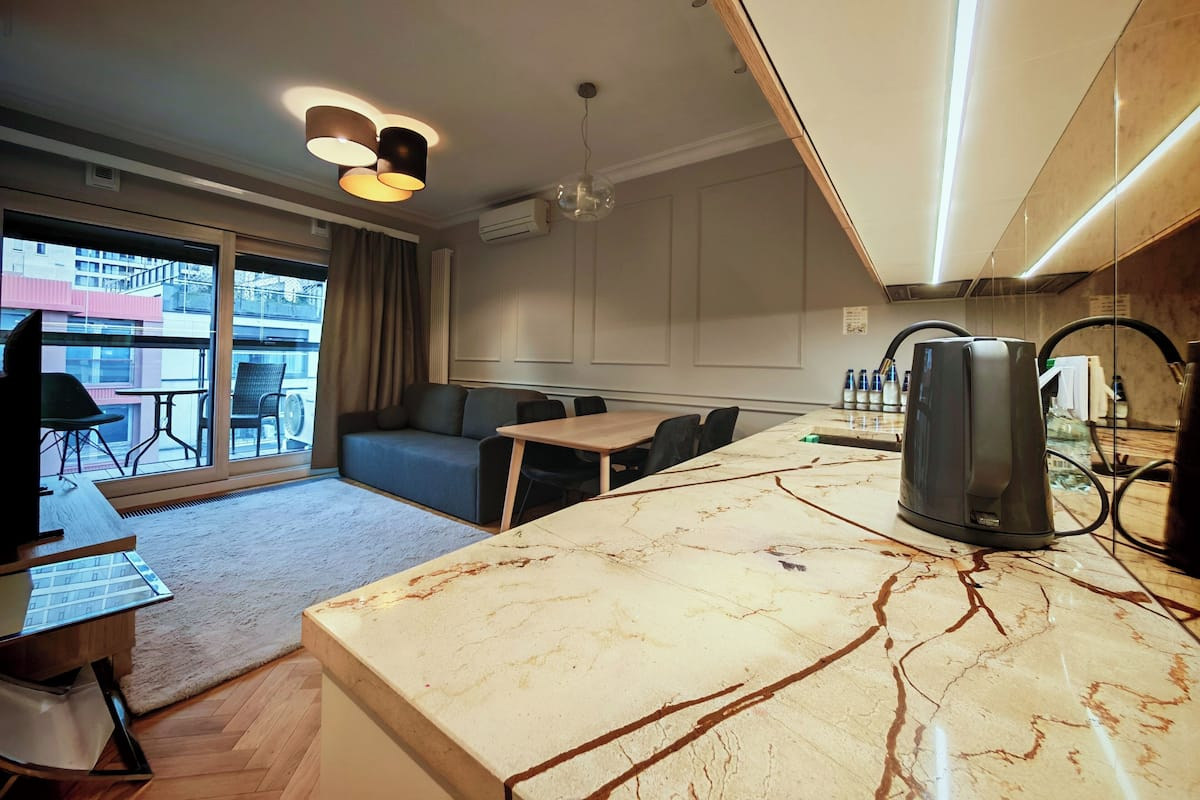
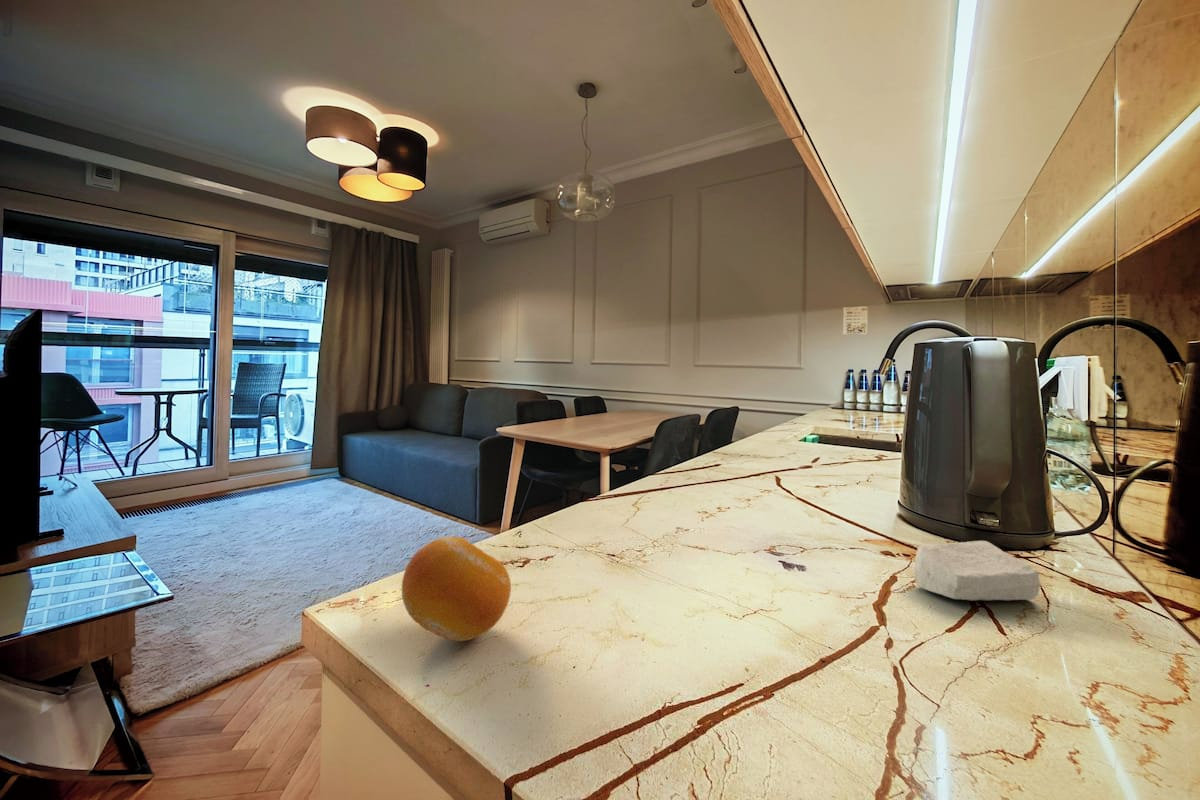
+ fruit [401,535,512,642]
+ soap bar [913,540,1042,601]
